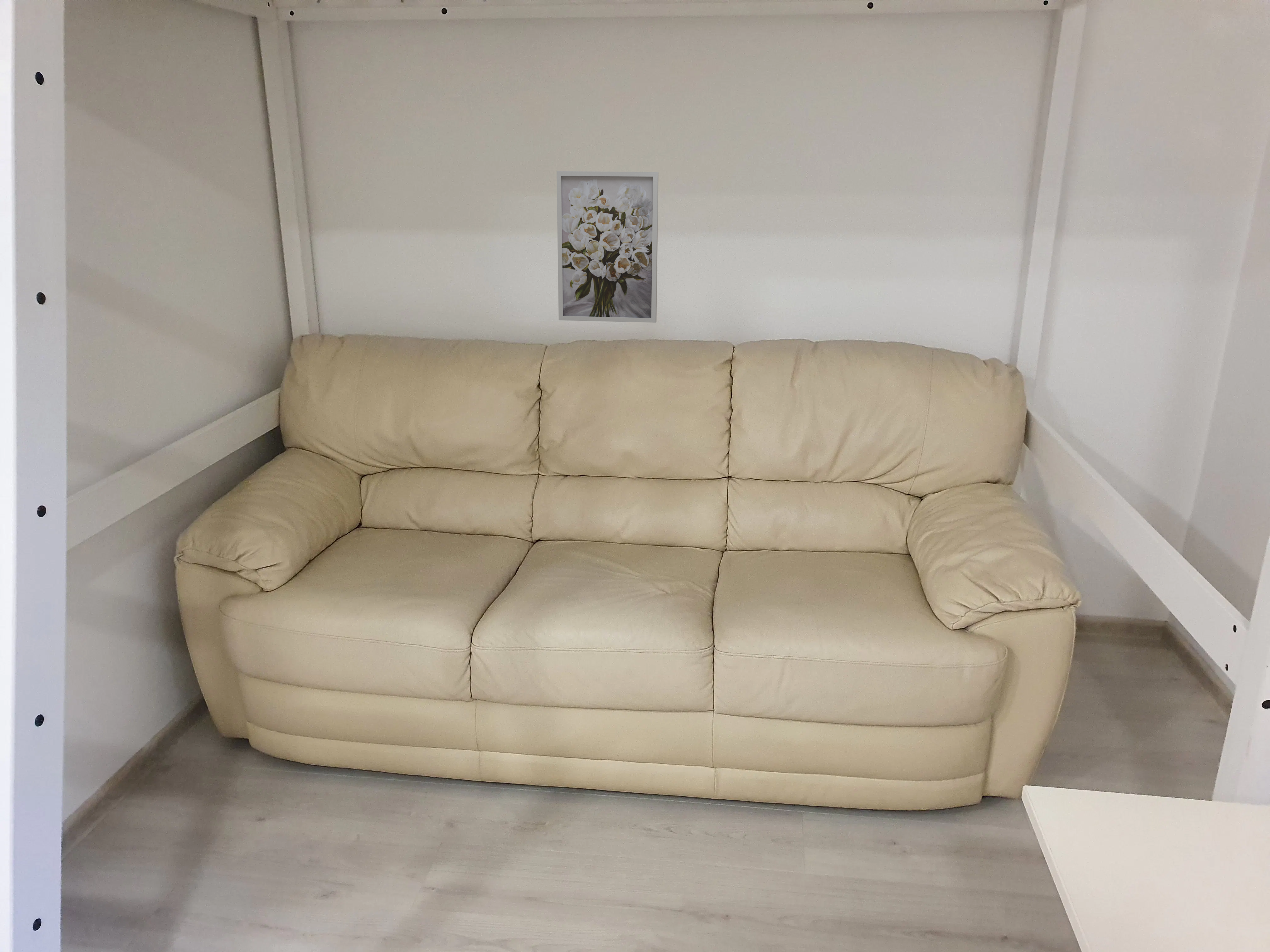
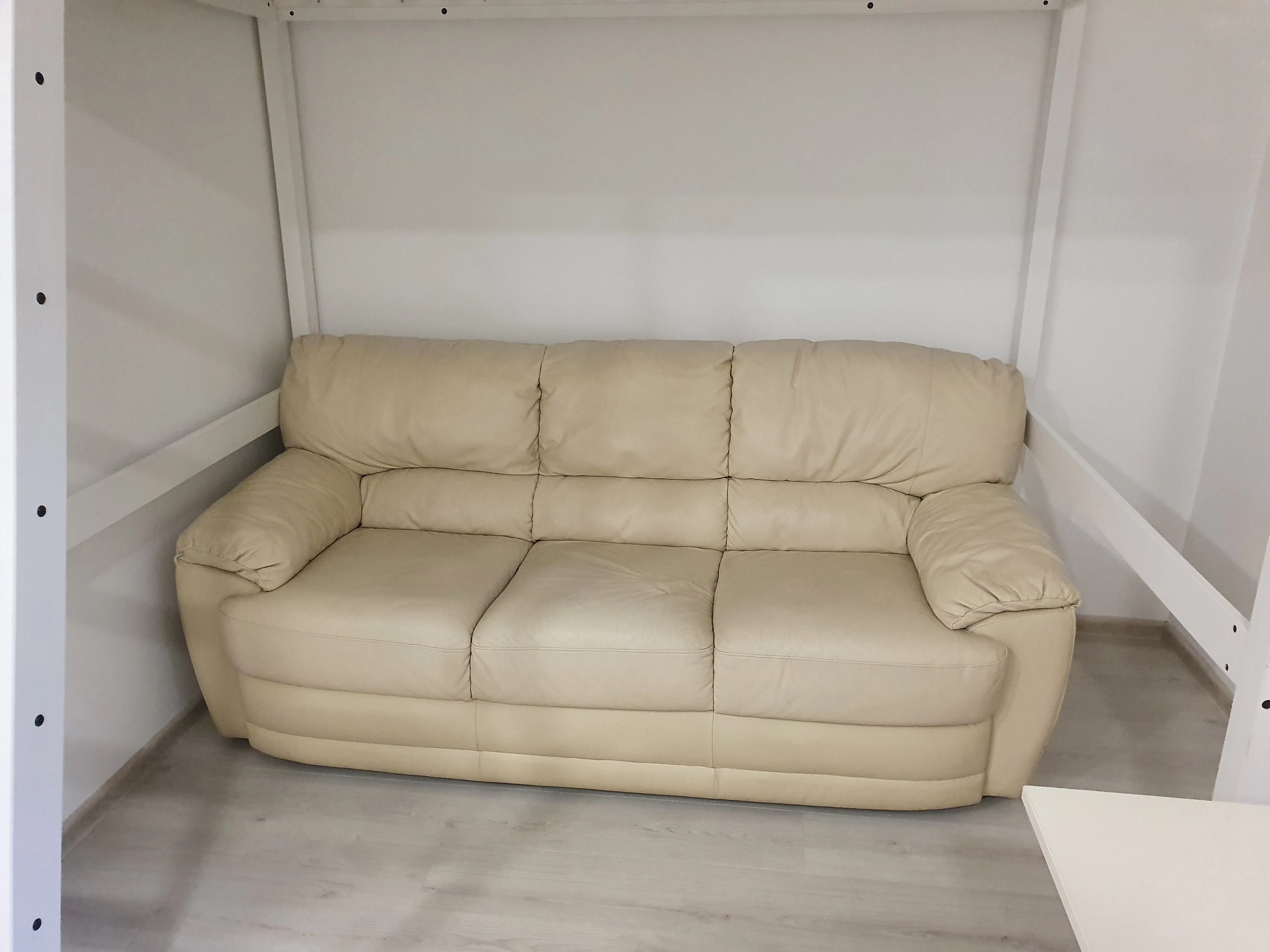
- wall art [556,171,659,323]
